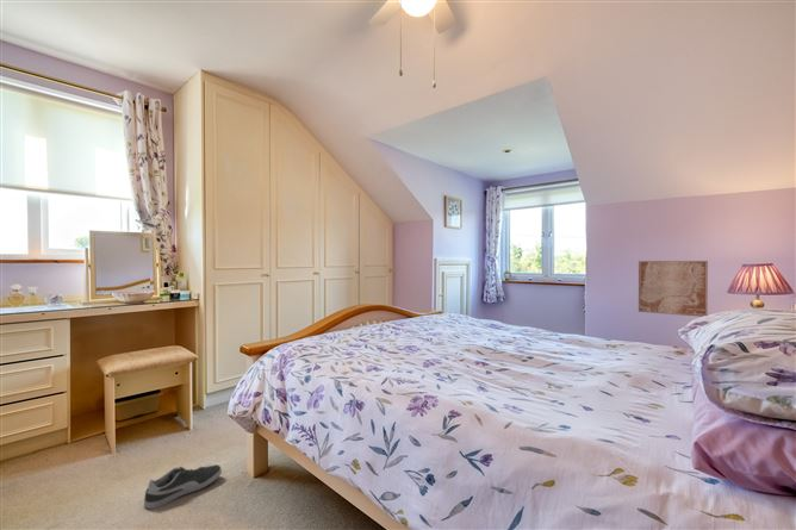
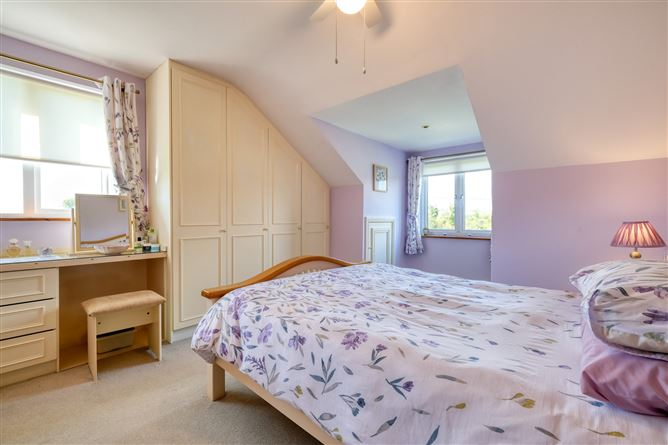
- shoe [143,463,223,510]
- wall art [638,260,709,318]
